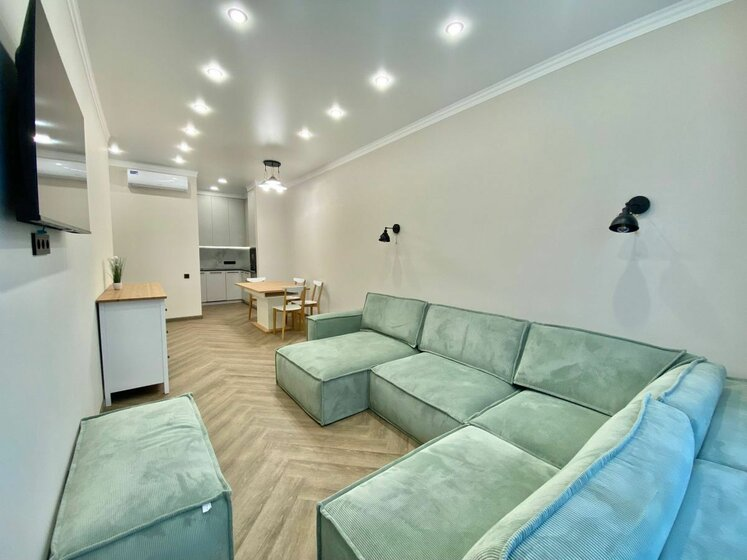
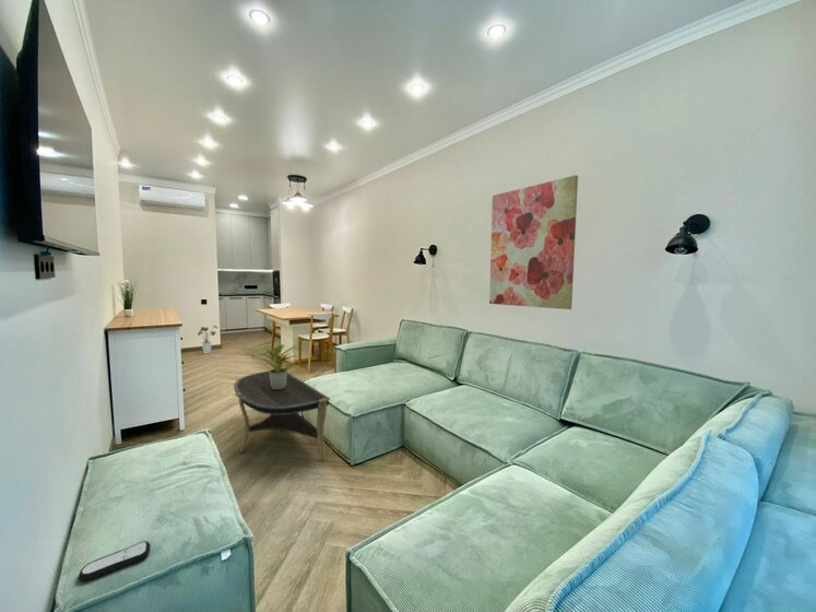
+ house plant [197,325,218,355]
+ wall art [488,174,579,310]
+ coffee table [233,369,331,462]
+ potted plant [249,342,300,389]
+ remote control [78,540,151,581]
